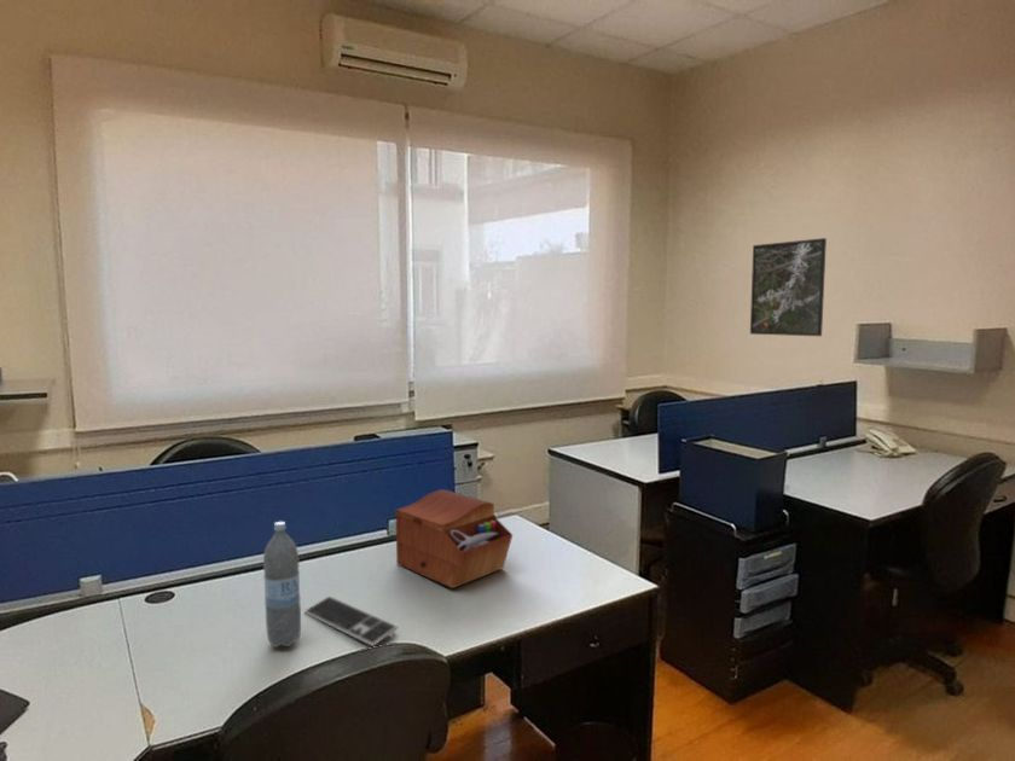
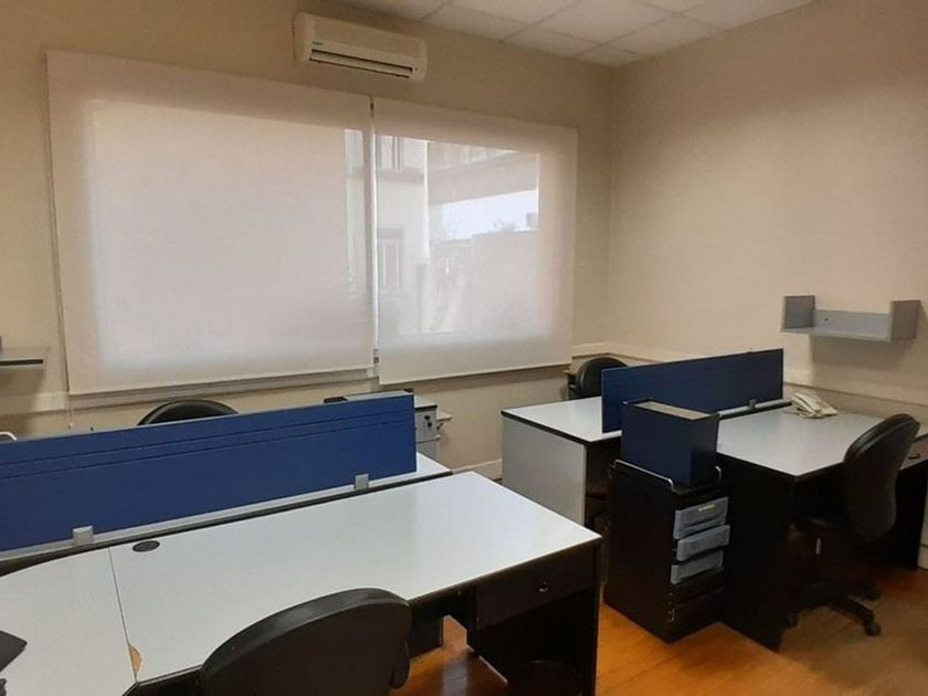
- water bottle [262,521,302,649]
- keyboard [303,596,399,647]
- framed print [749,237,828,337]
- sewing box [395,488,514,589]
